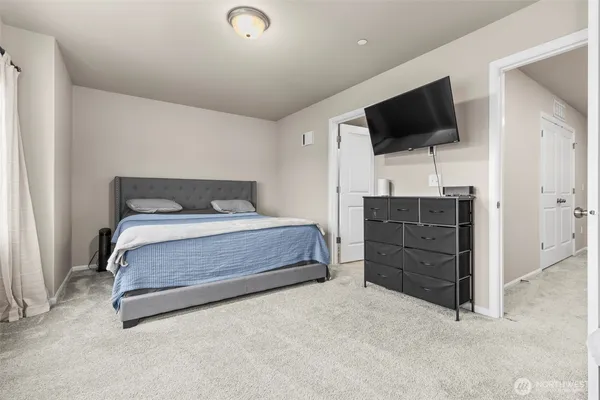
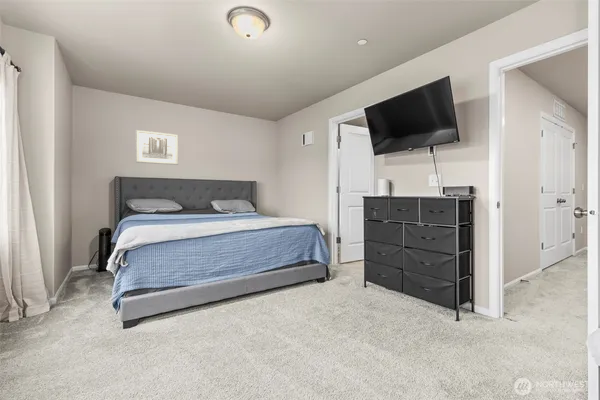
+ wall art [135,129,179,166]
